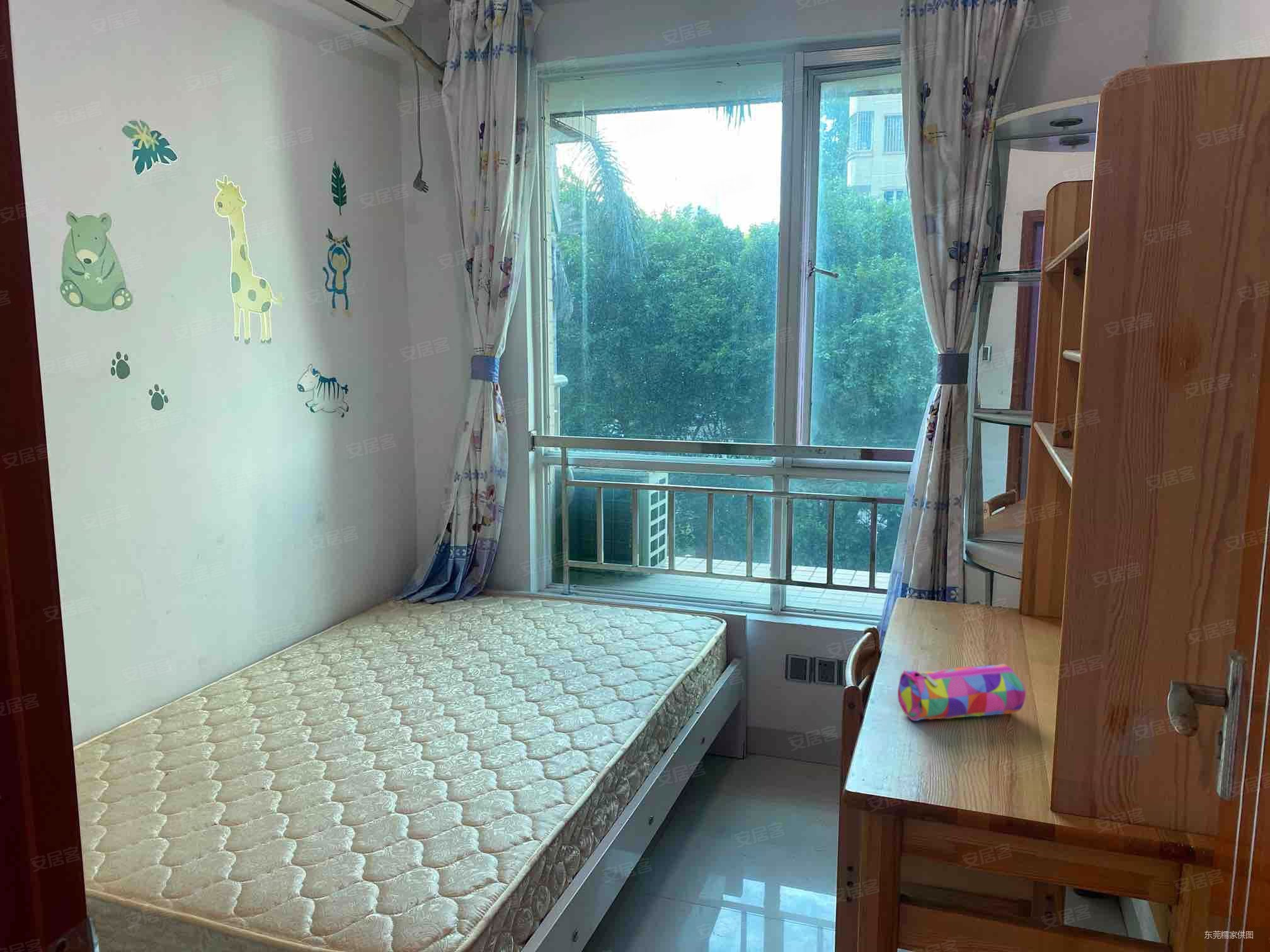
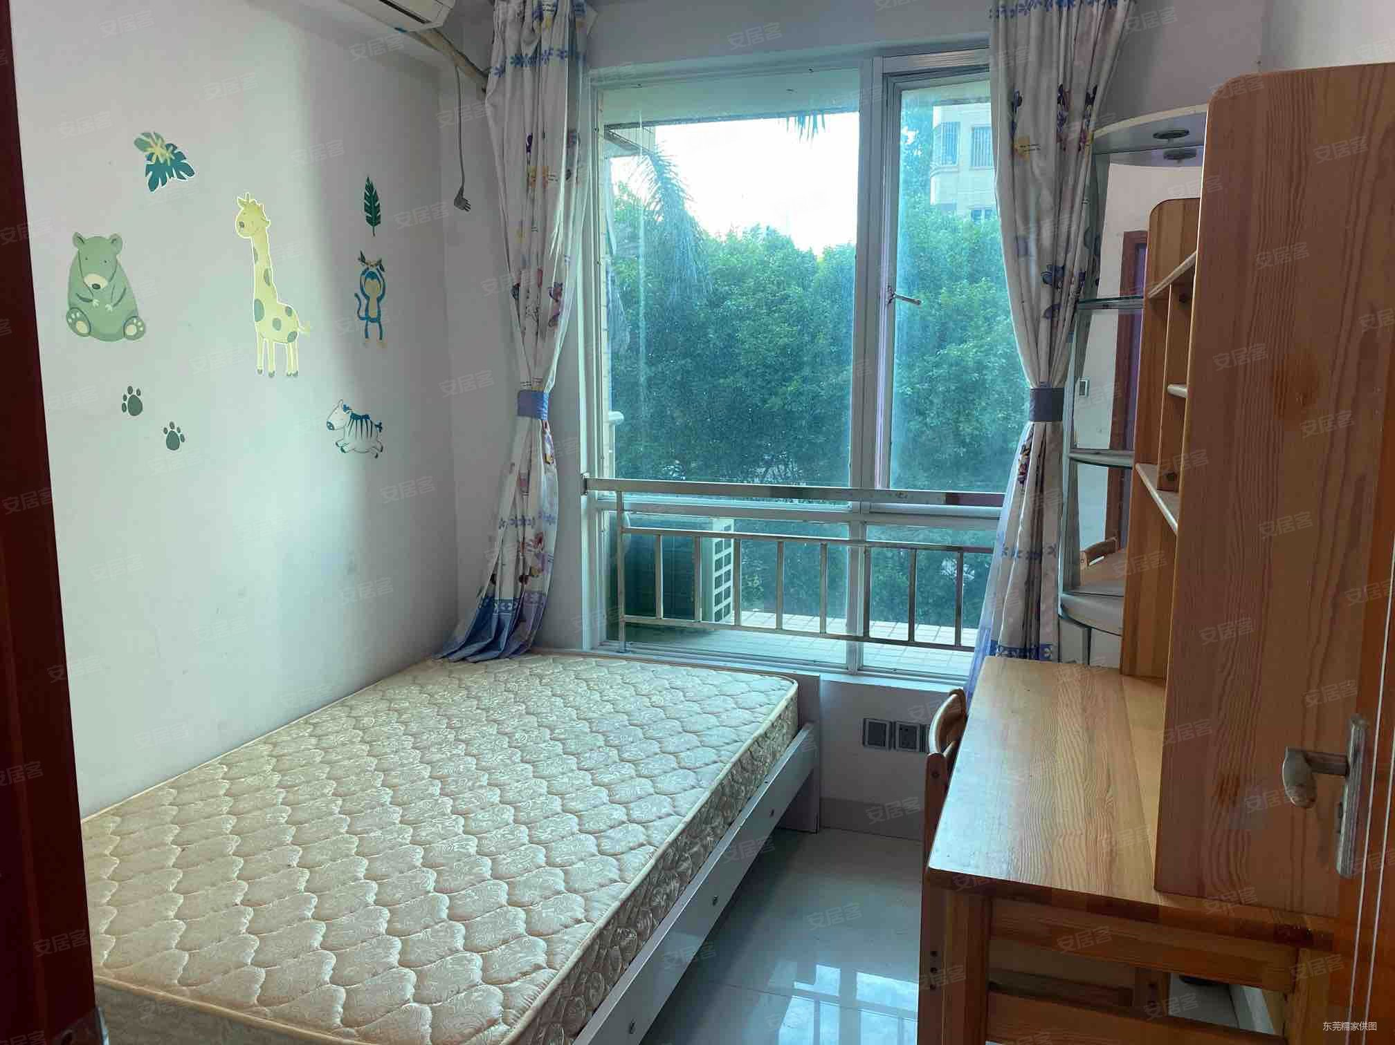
- pencil case [897,663,1026,722]
